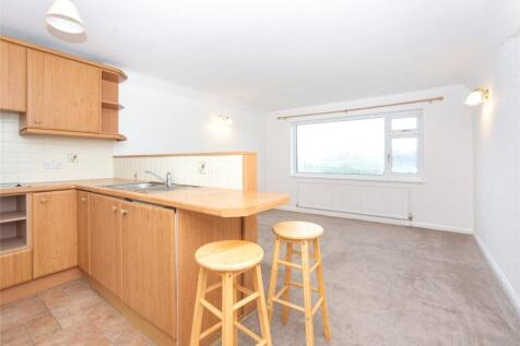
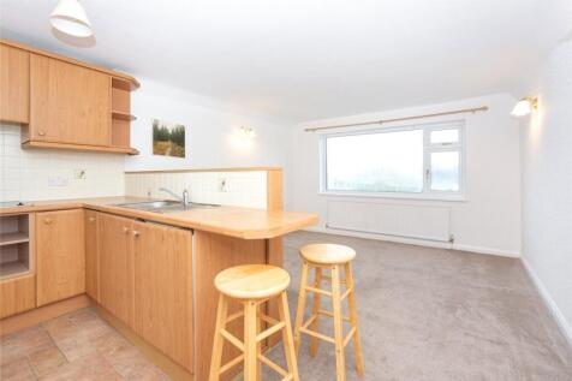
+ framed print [150,118,186,160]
